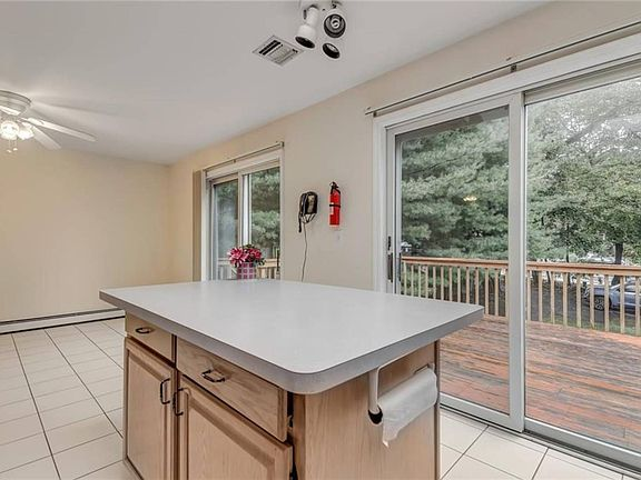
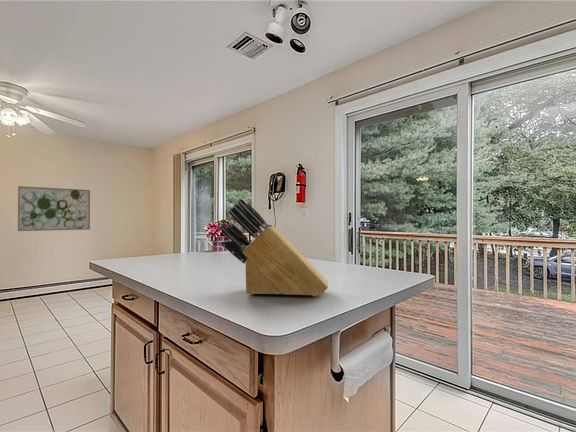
+ knife block [218,198,329,297]
+ wall art [17,185,91,232]
